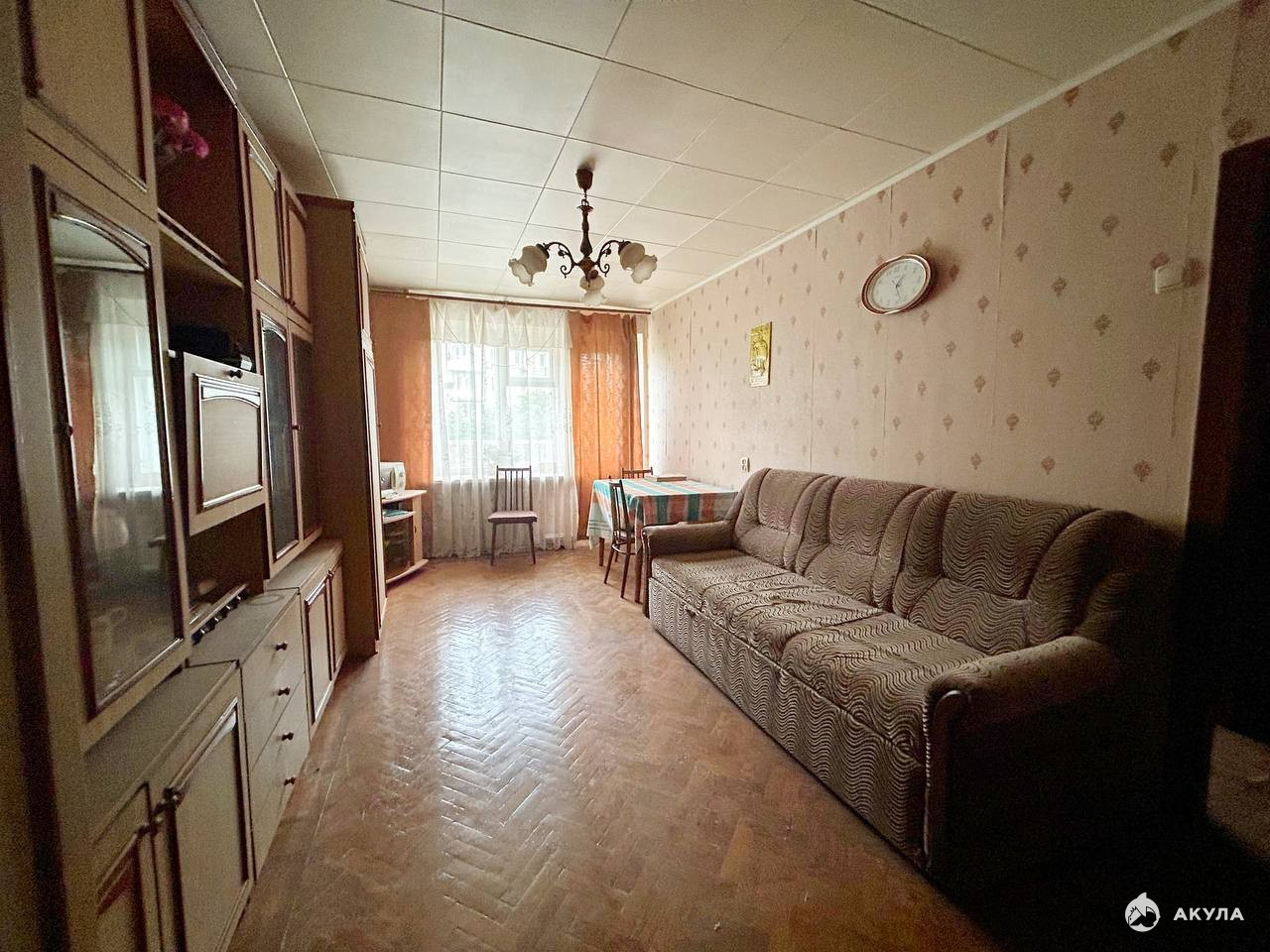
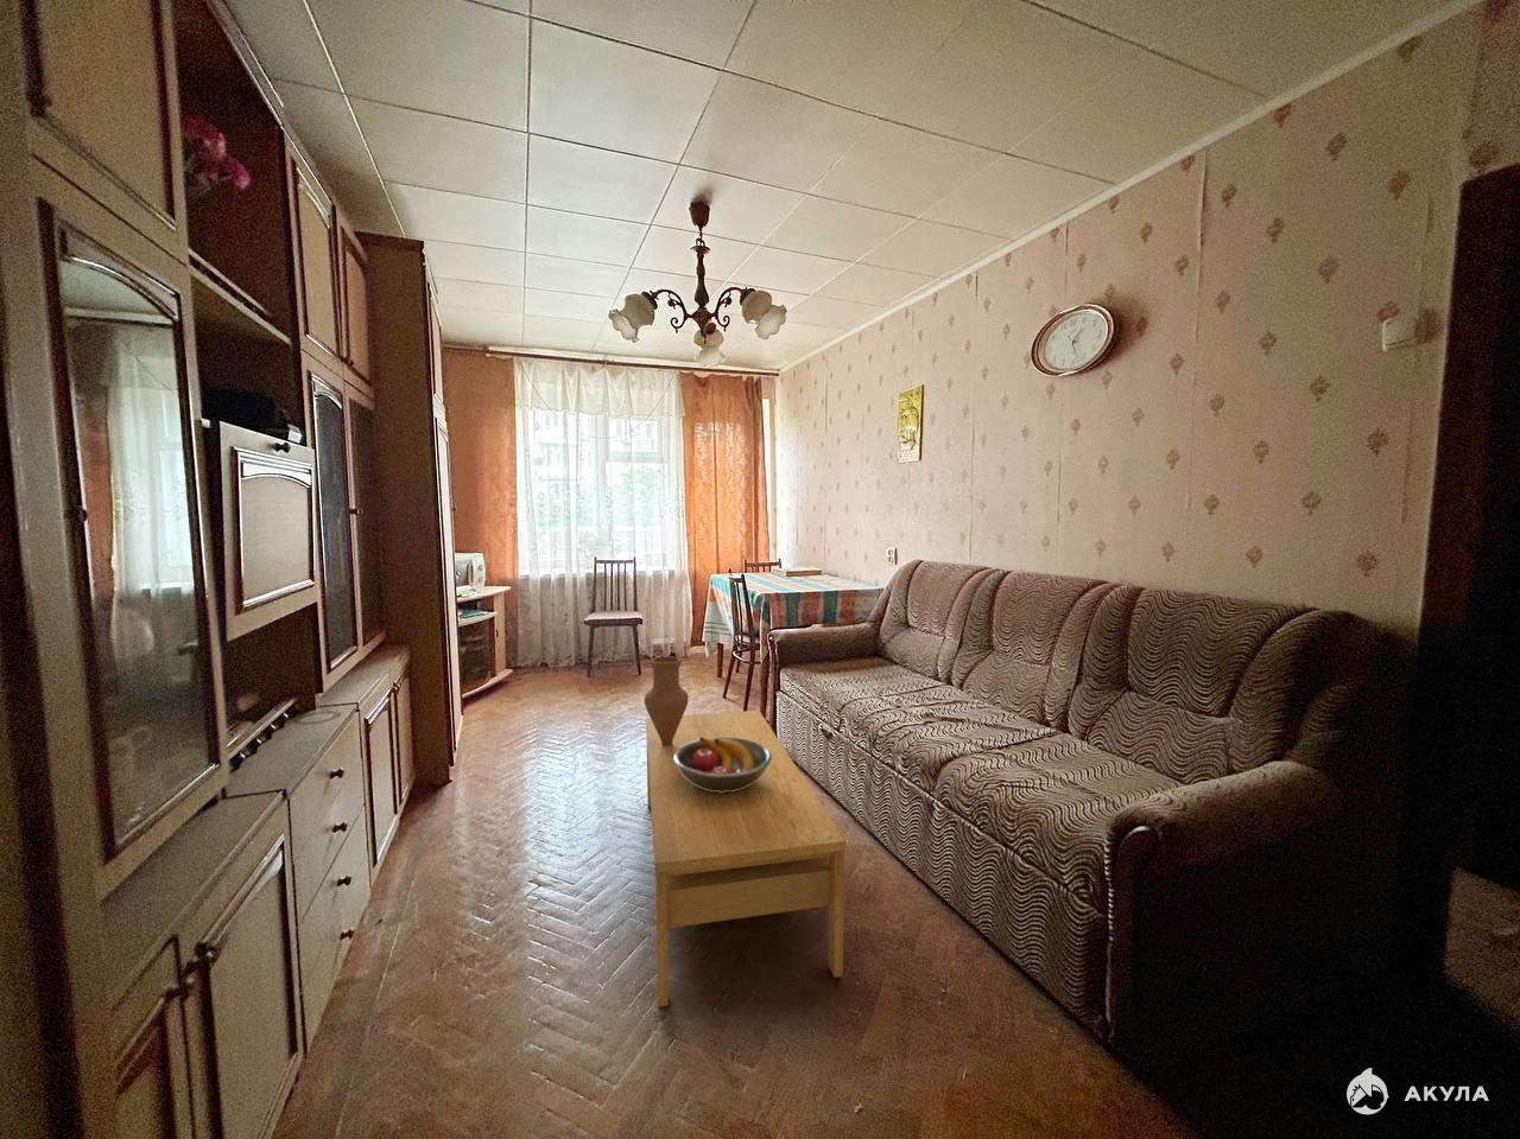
+ fruit bowl [674,737,772,792]
+ coffee table [645,709,846,1009]
+ vase [644,654,689,745]
